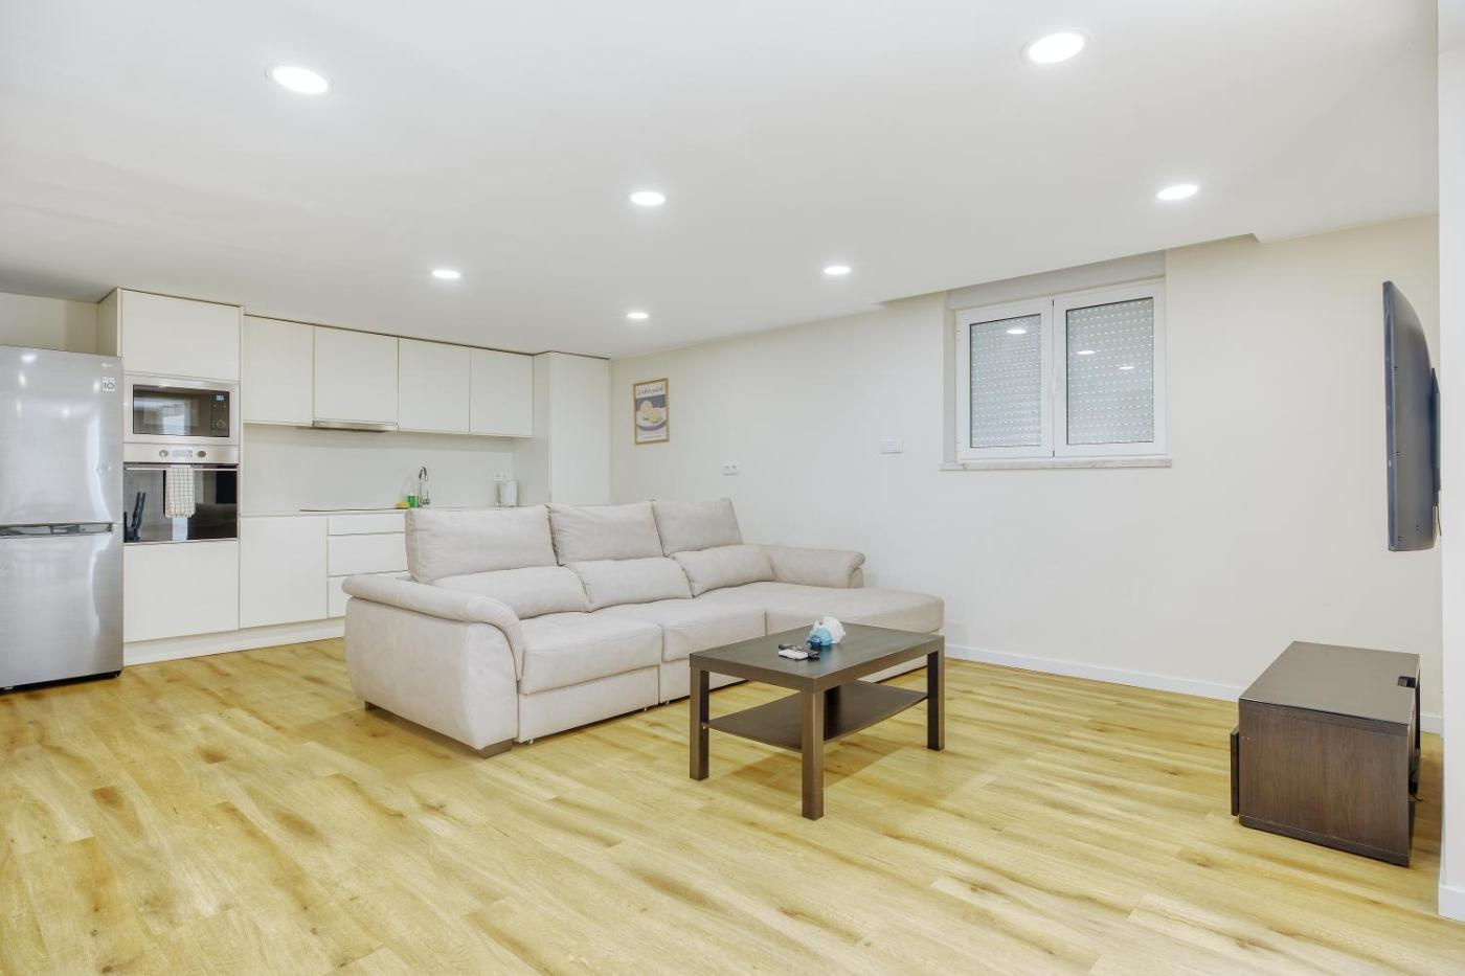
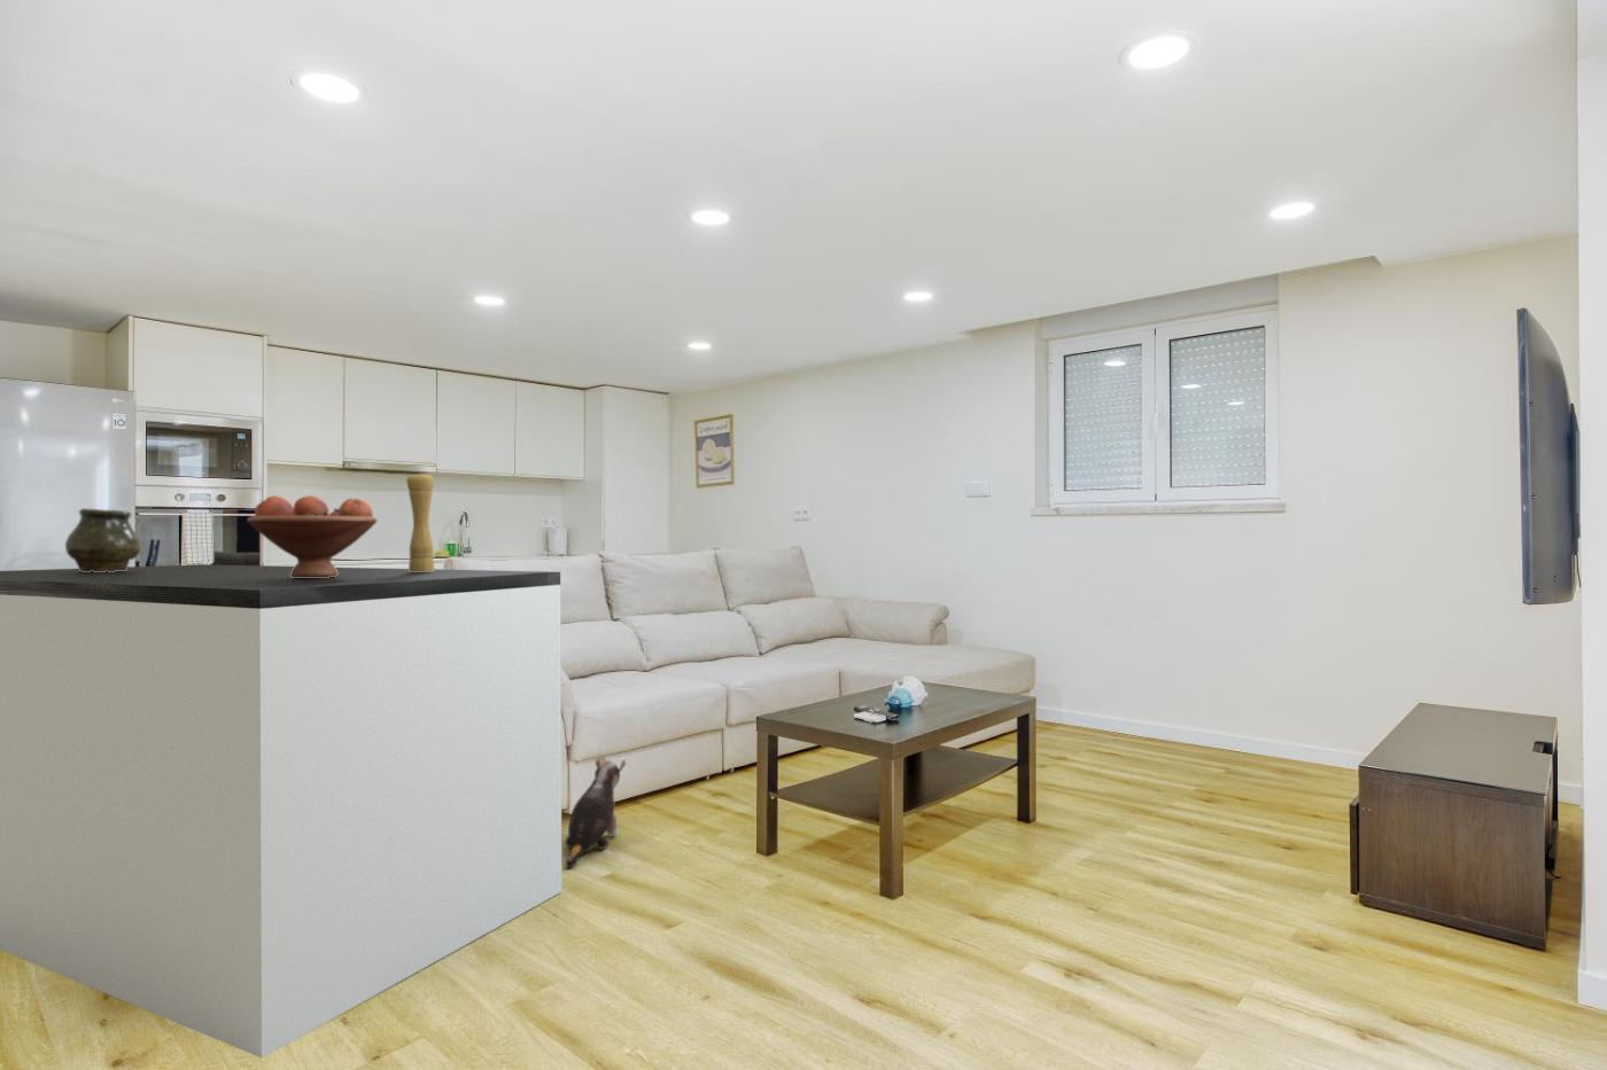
+ dining table [0,564,563,1058]
+ pepper mill [405,472,435,572]
+ vase [65,506,142,572]
+ fruit bowl [246,494,379,578]
+ plush toy [565,756,627,869]
